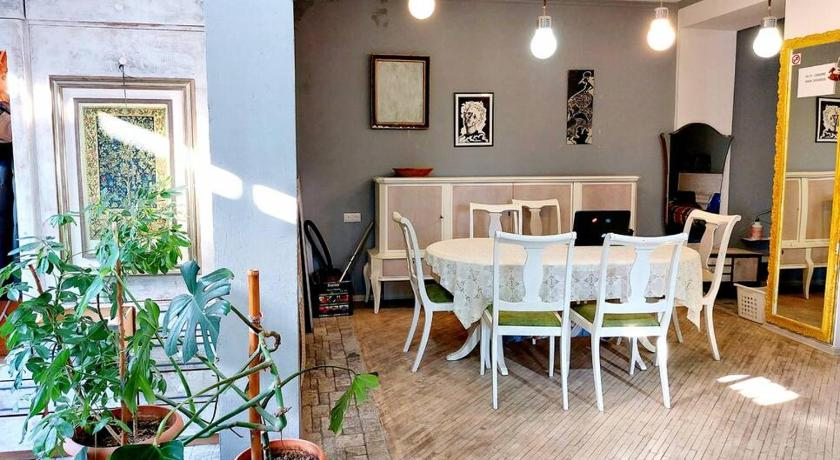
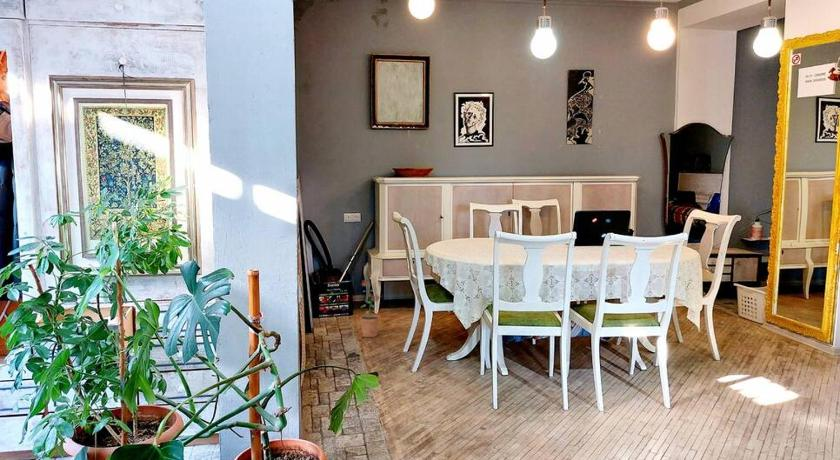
+ potted plant [359,278,381,338]
